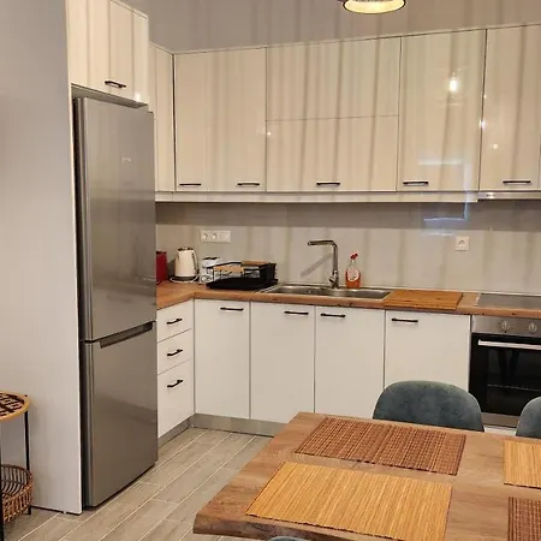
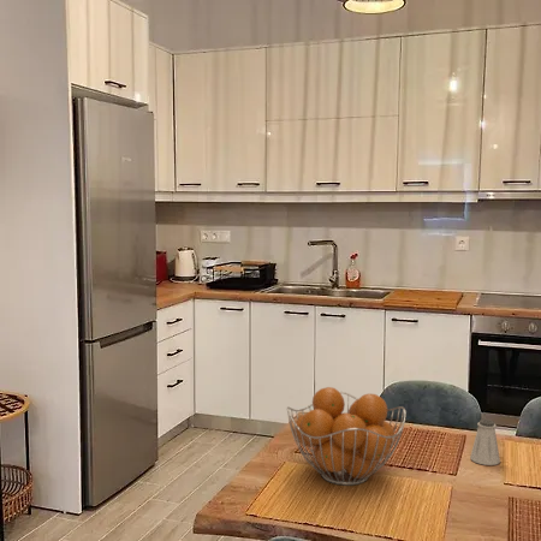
+ saltshaker [469,418,501,466]
+ fruit basket [286,386,408,487]
